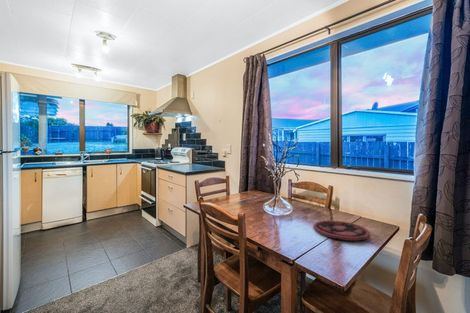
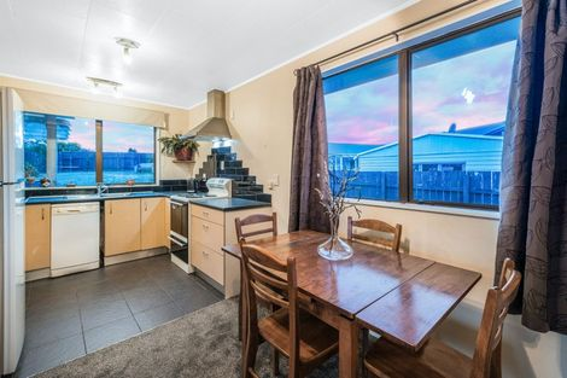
- plate [313,220,371,241]
